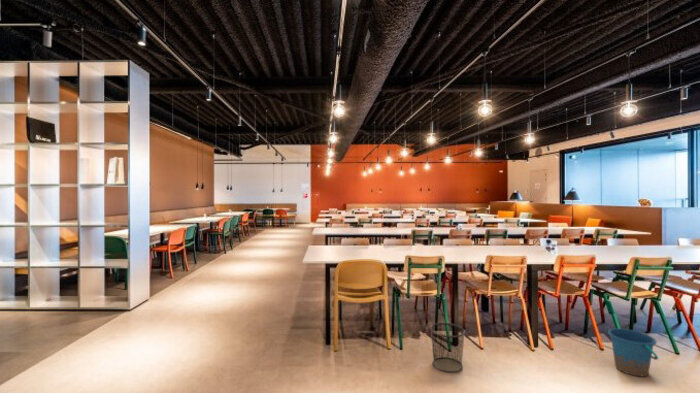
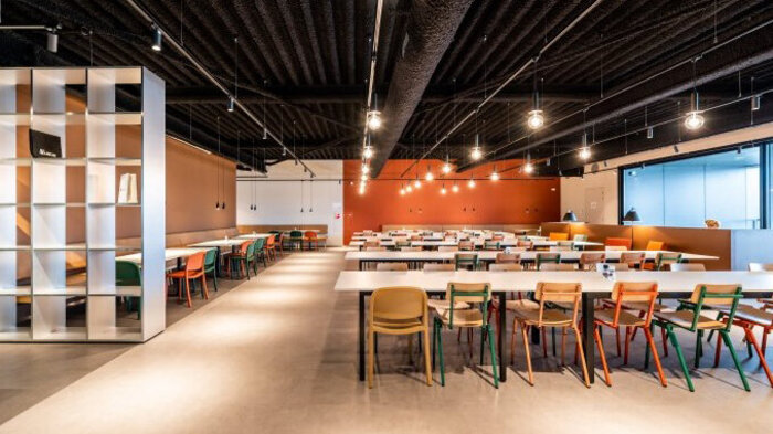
- trash can [429,322,466,374]
- bucket [607,327,659,378]
